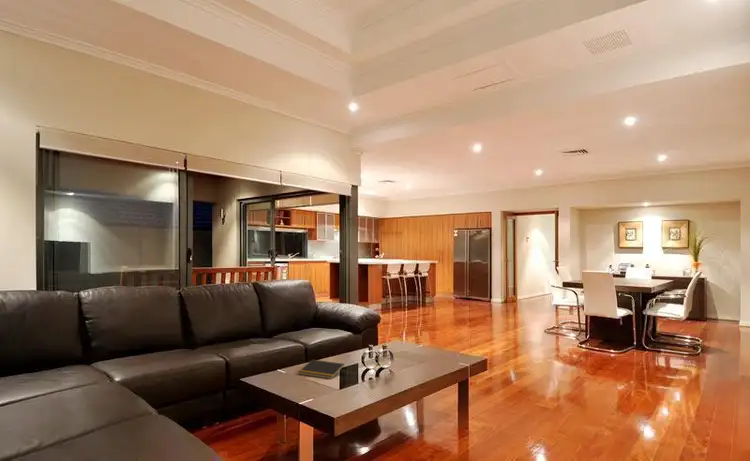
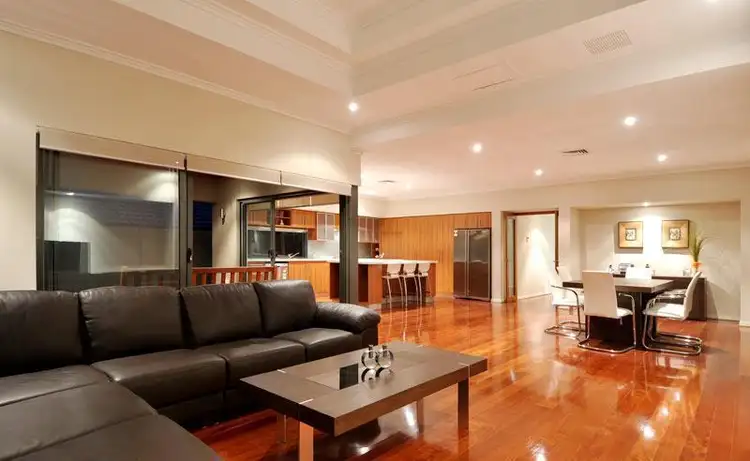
- notepad [298,359,345,380]
